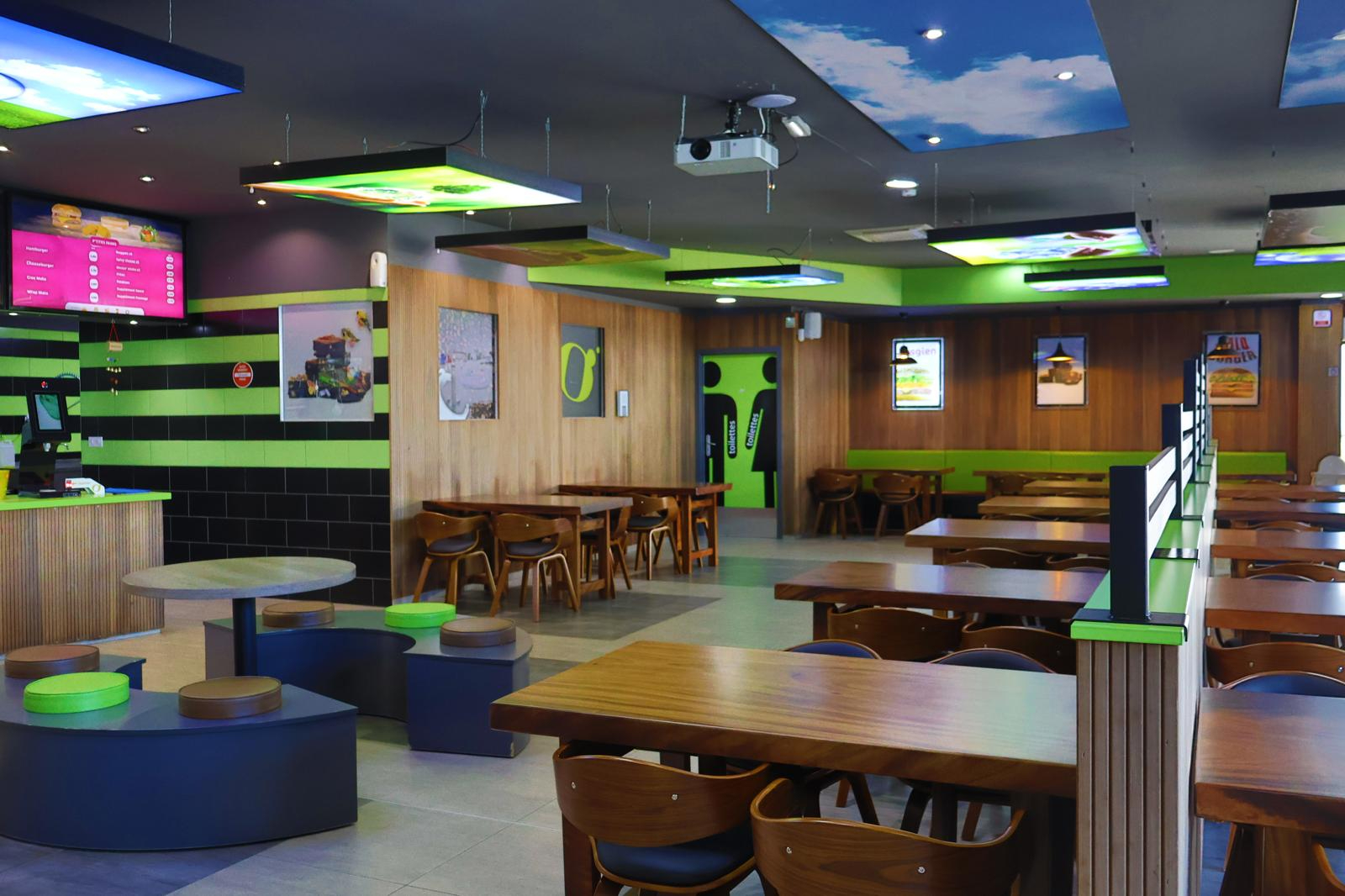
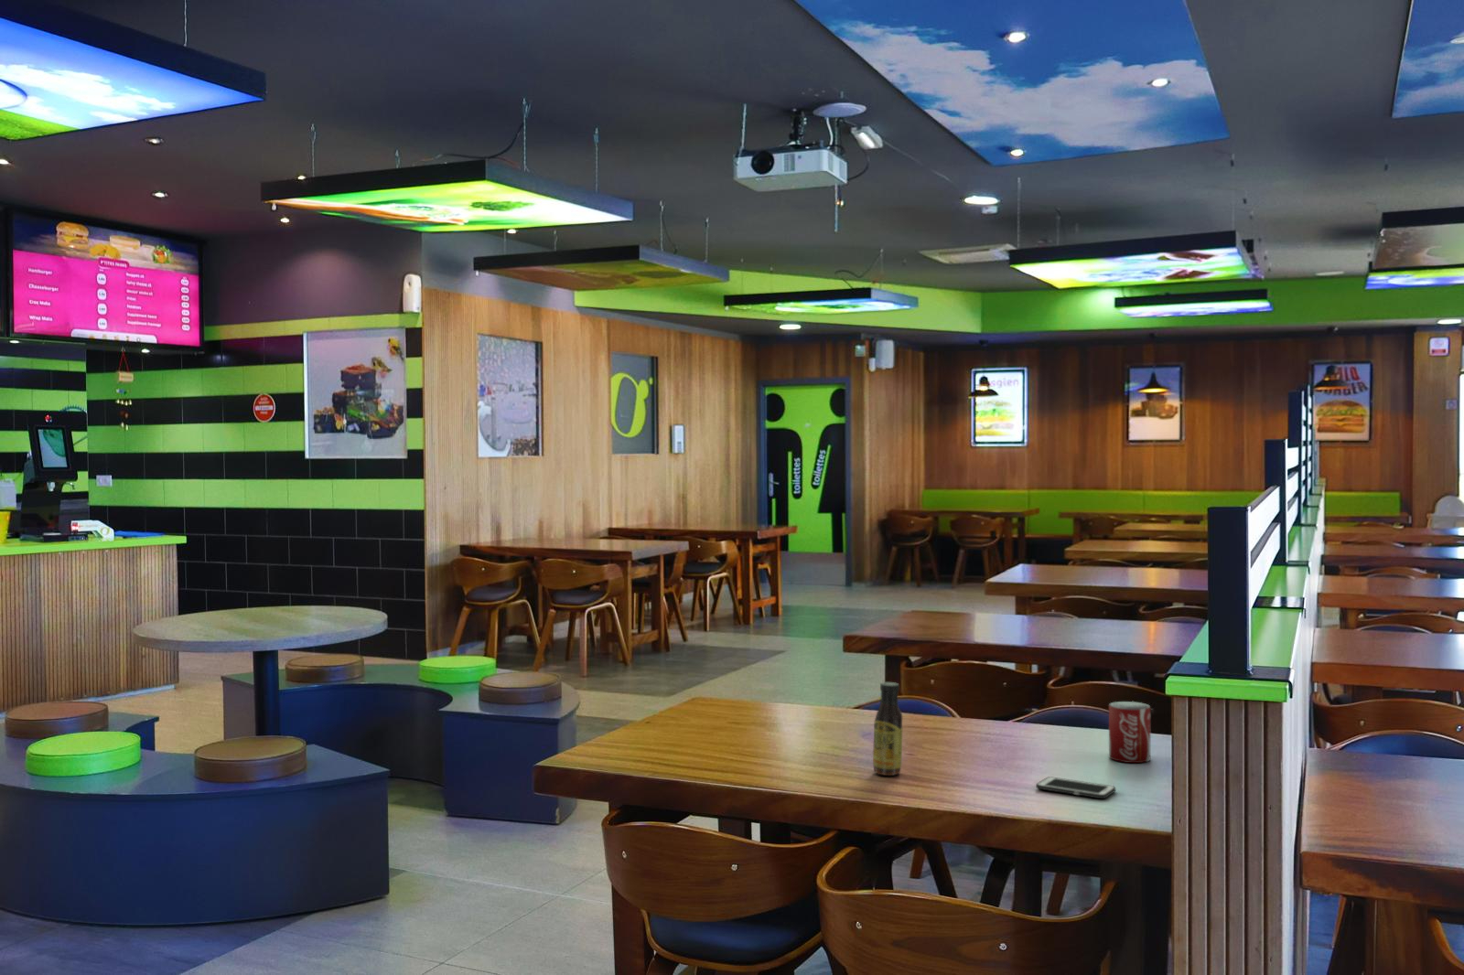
+ soda can [1108,701,1152,764]
+ cell phone [1035,776,1117,800]
+ sauce bottle [872,681,903,777]
